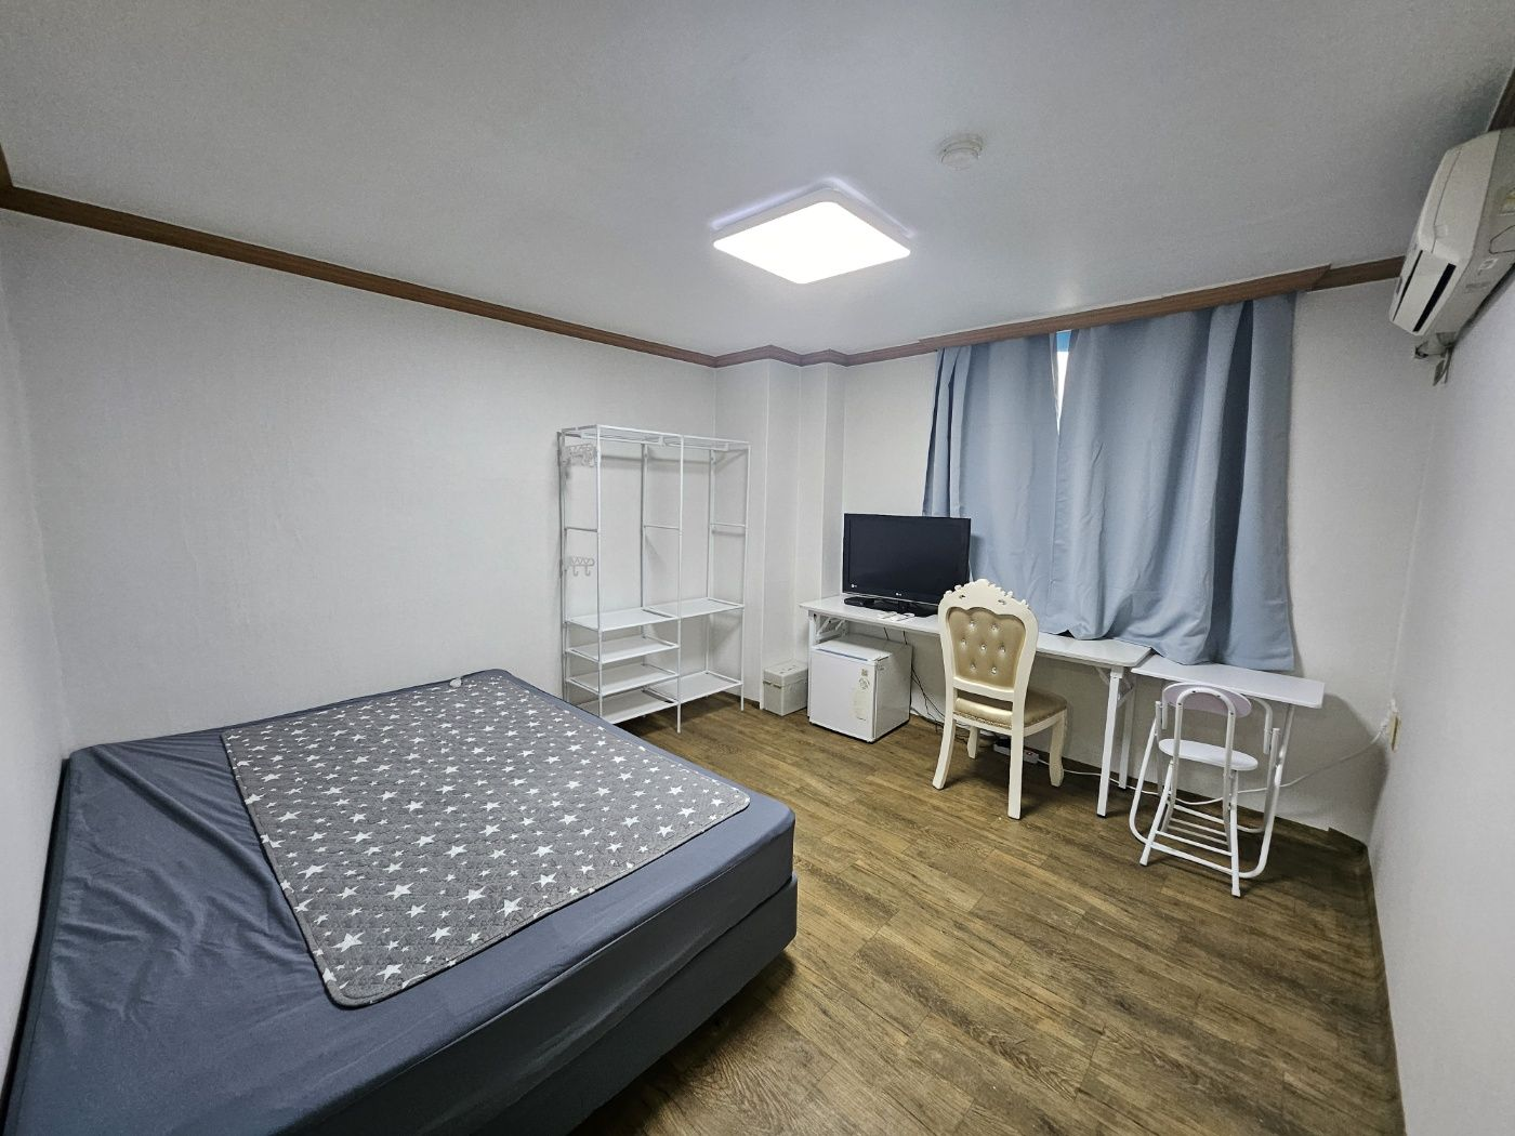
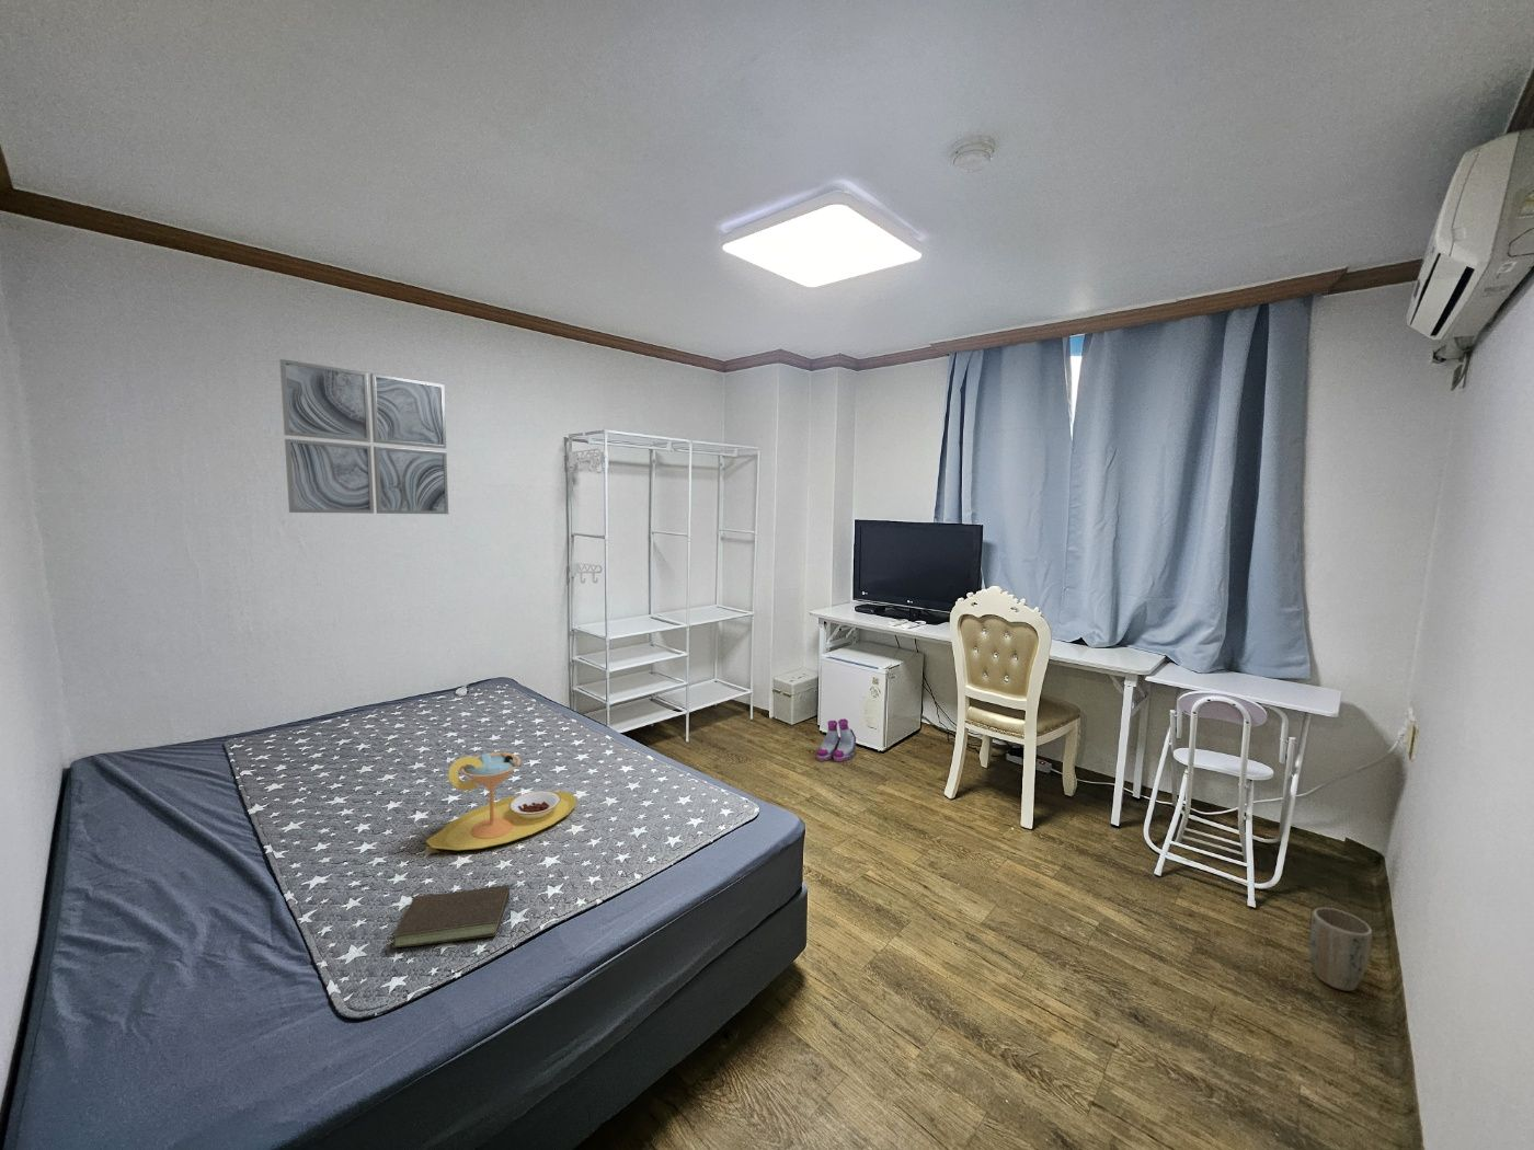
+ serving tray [425,751,577,850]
+ book [391,884,511,948]
+ wall art [278,358,449,515]
+ boots [815,718,856,762]
+ plant pot [1308,907,1373,992]
